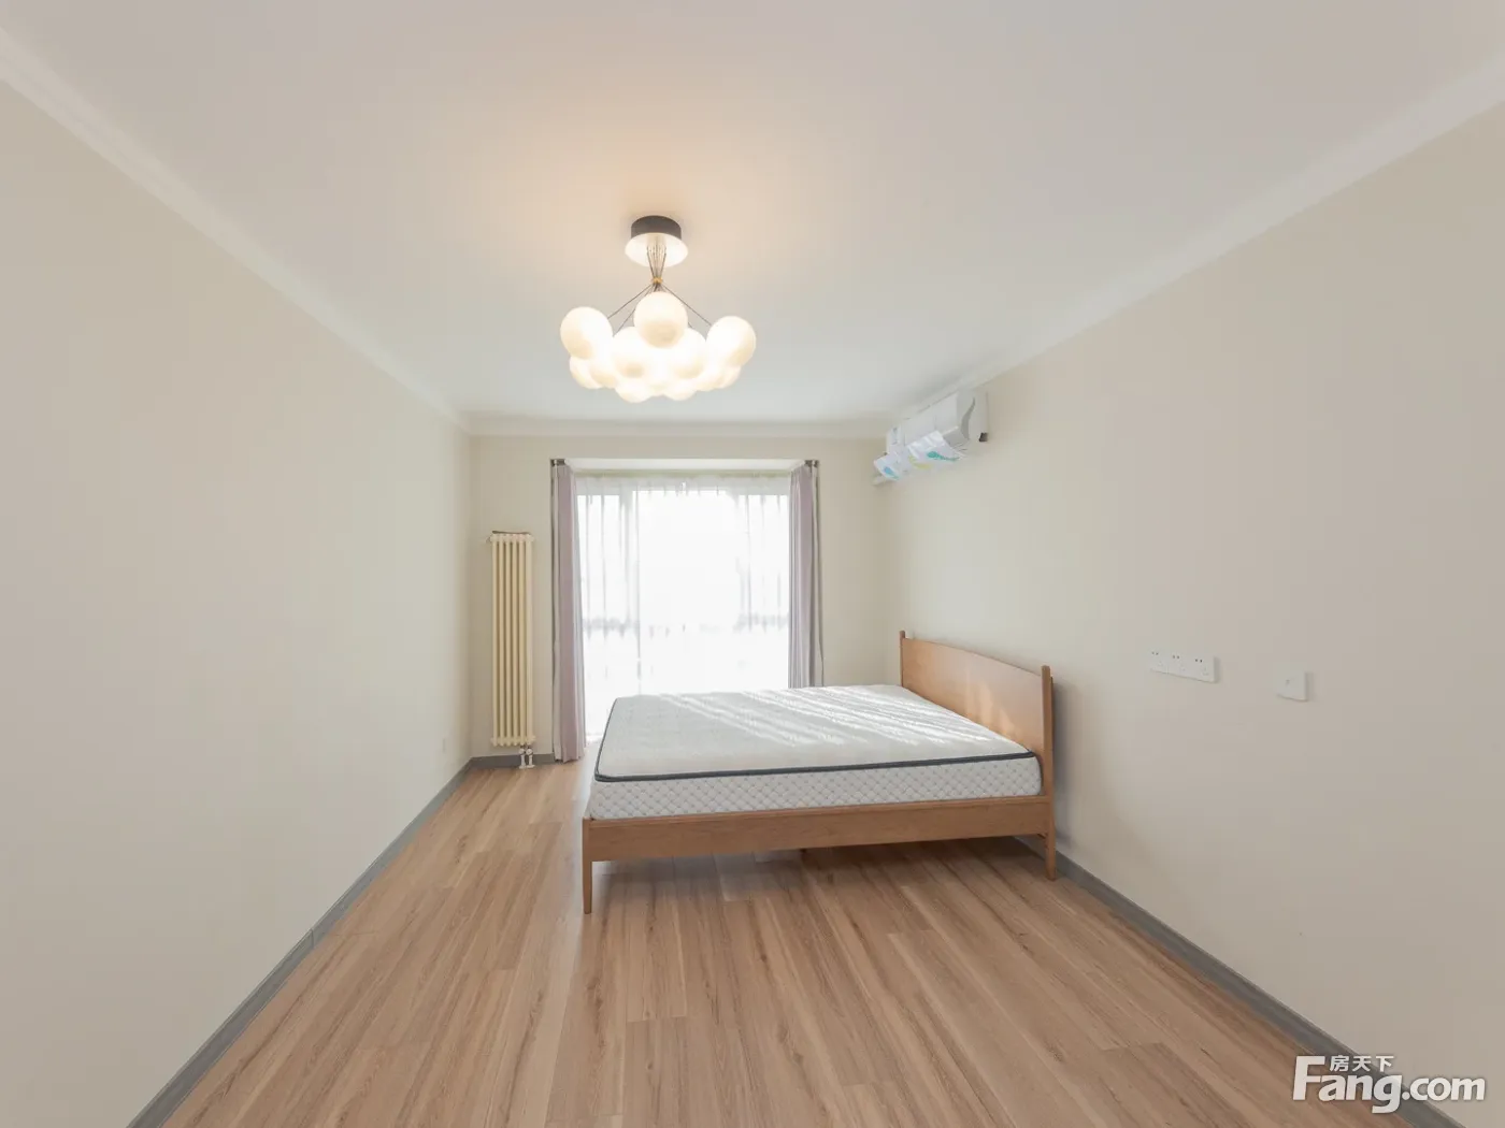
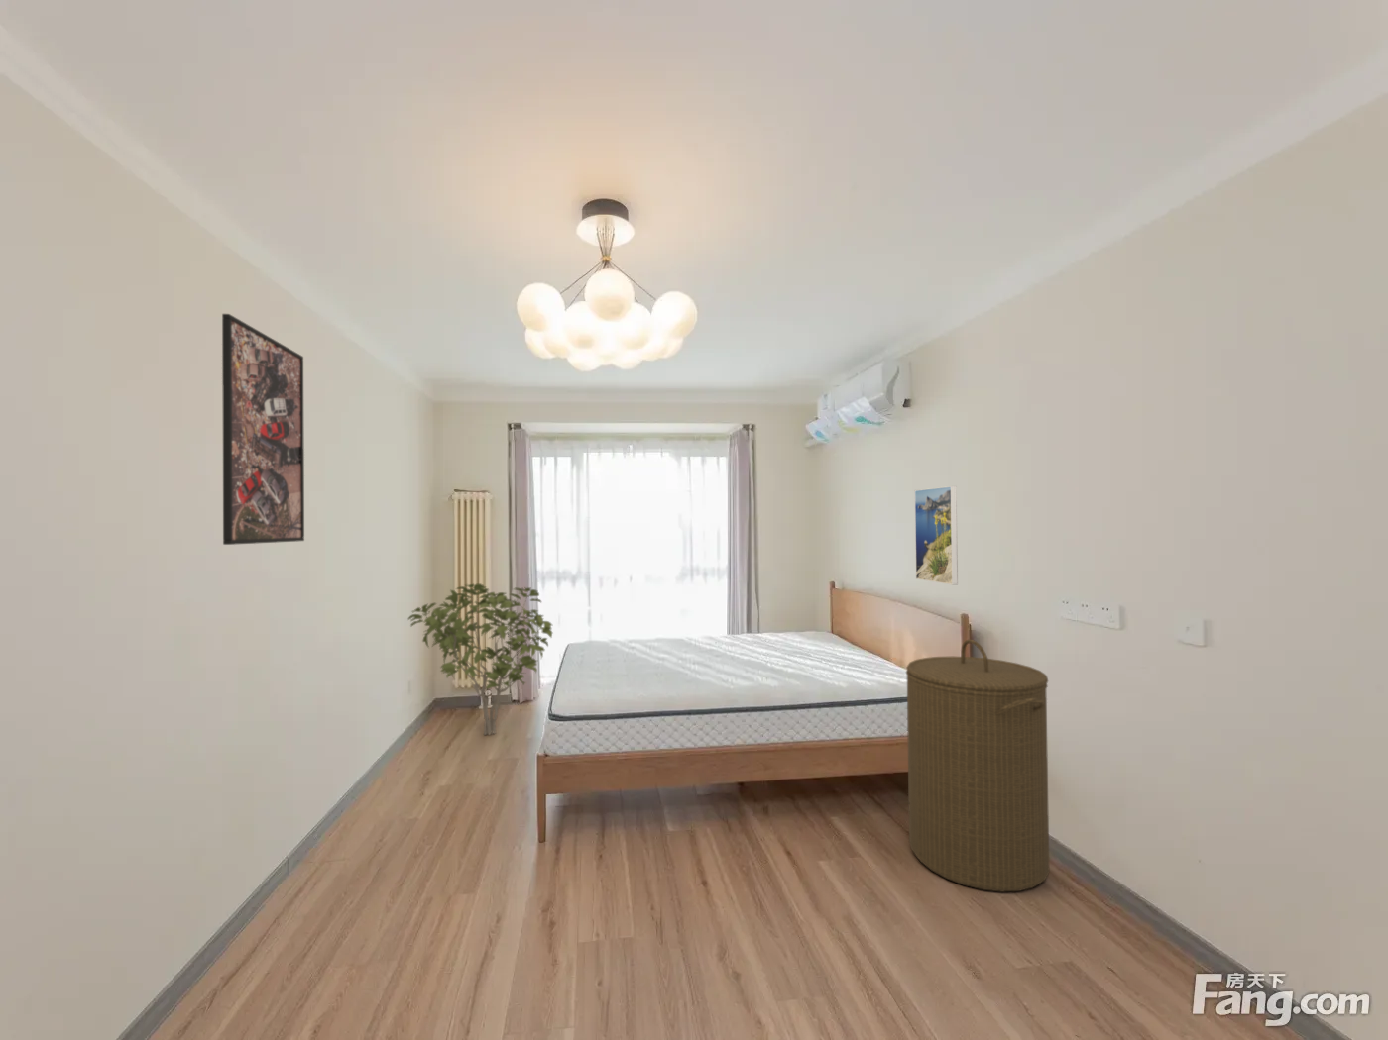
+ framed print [221,314,305,546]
+ laundry hamper [905,638,1050,894]
+ shrub [407,582,554,736]
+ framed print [914,485,958,587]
